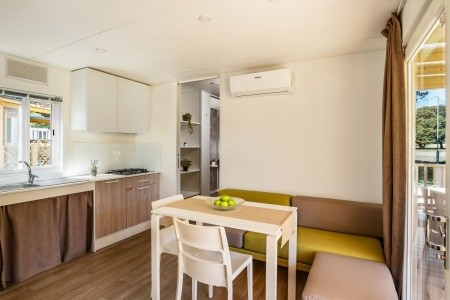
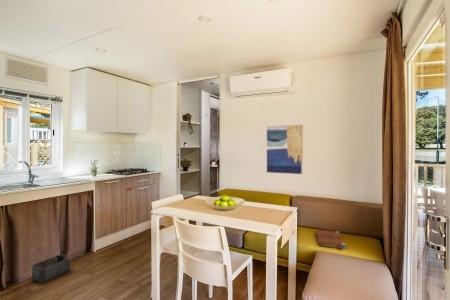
+ wall art [266,124,304,175]
+ book [314,229,347,251]
+ storage bin [31,253,71,283]
